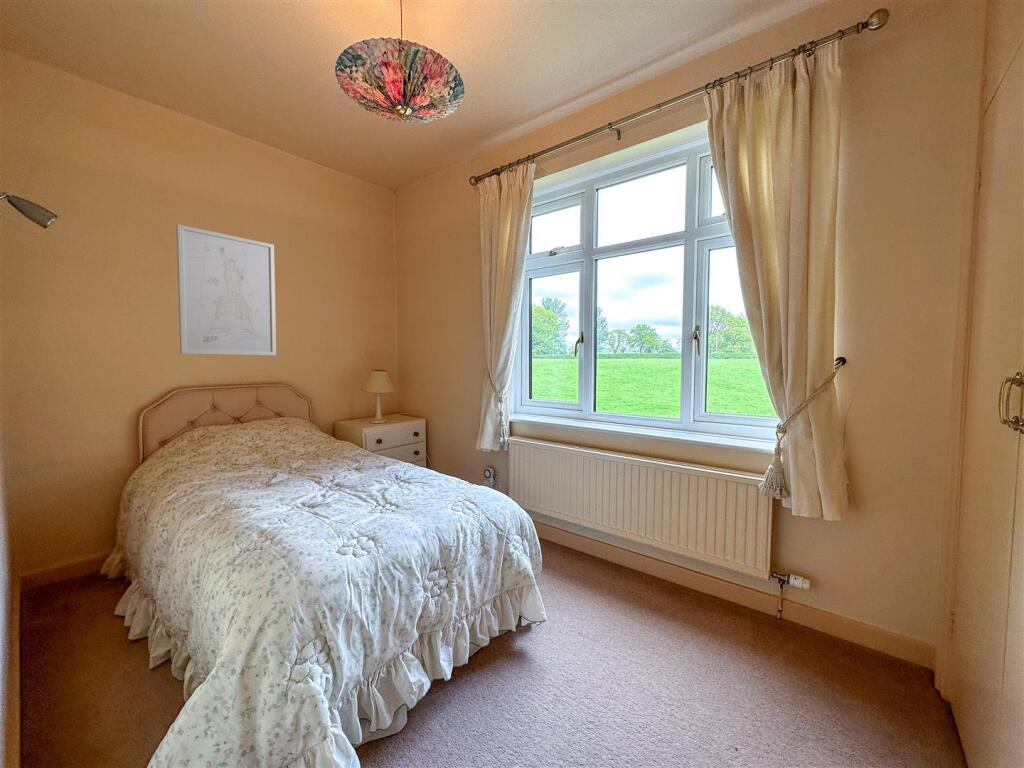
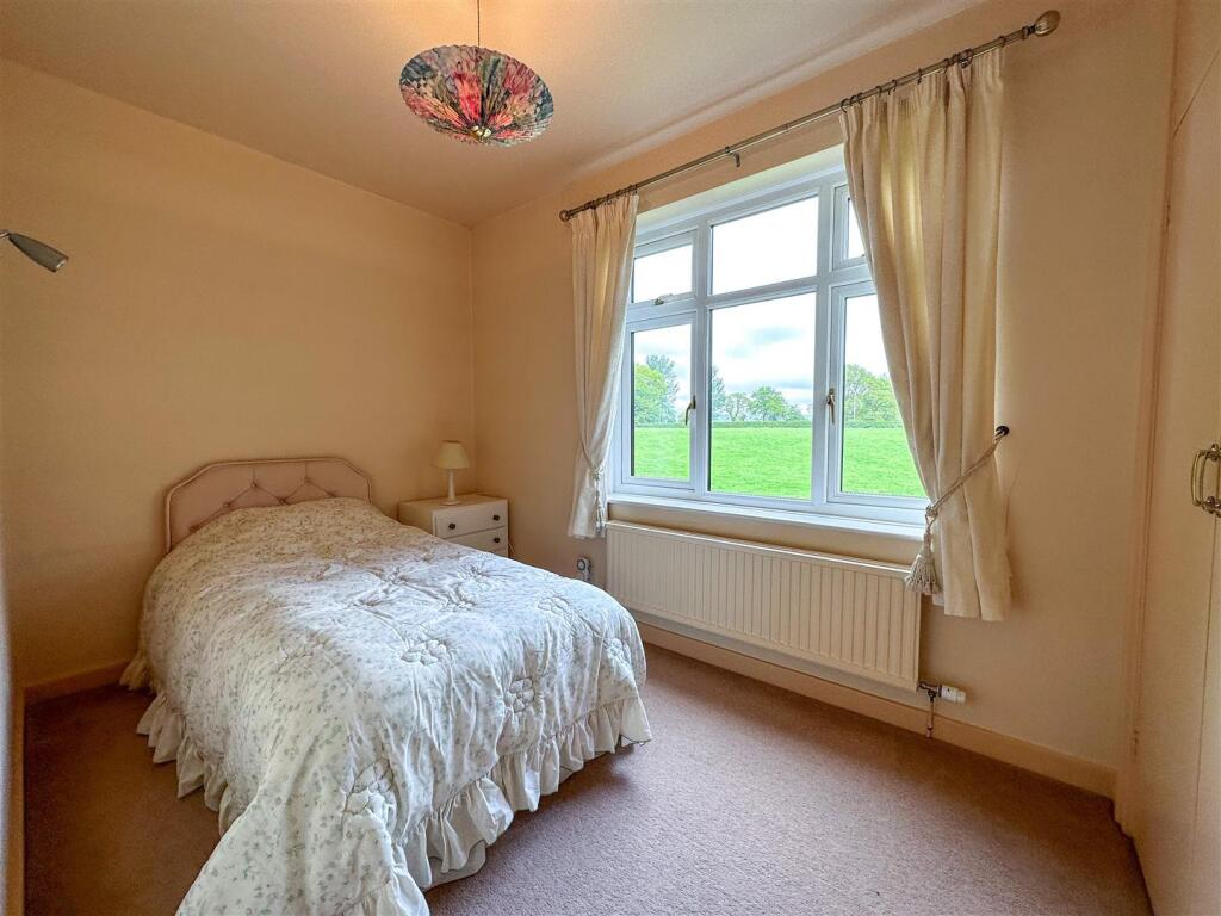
- wall art [175,223,277,357]
